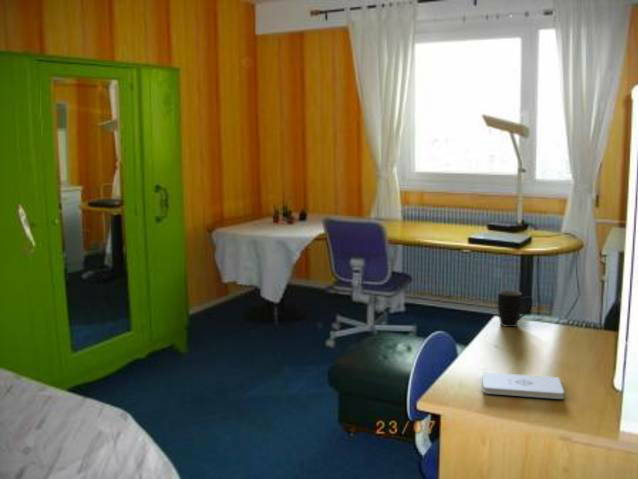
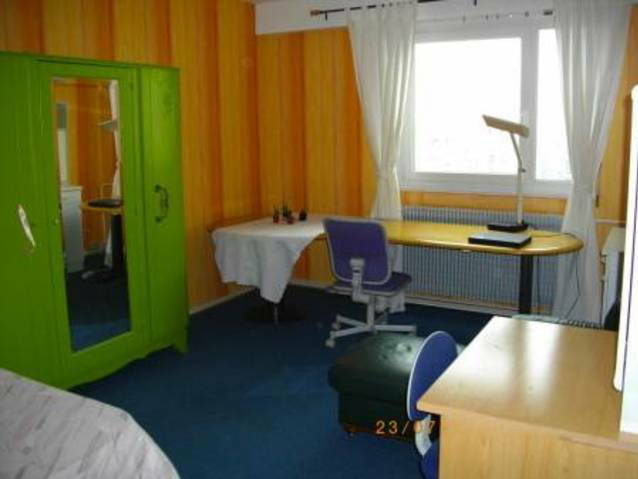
- mug [497,289,534,328]
- notepad [481,371,565,400]
